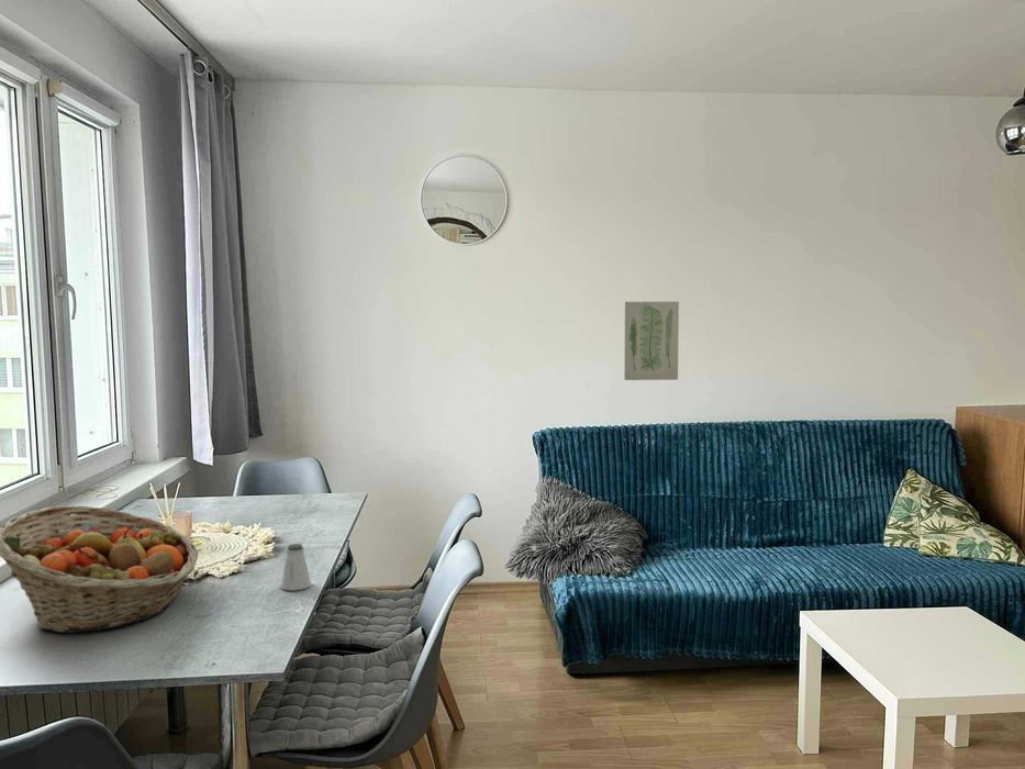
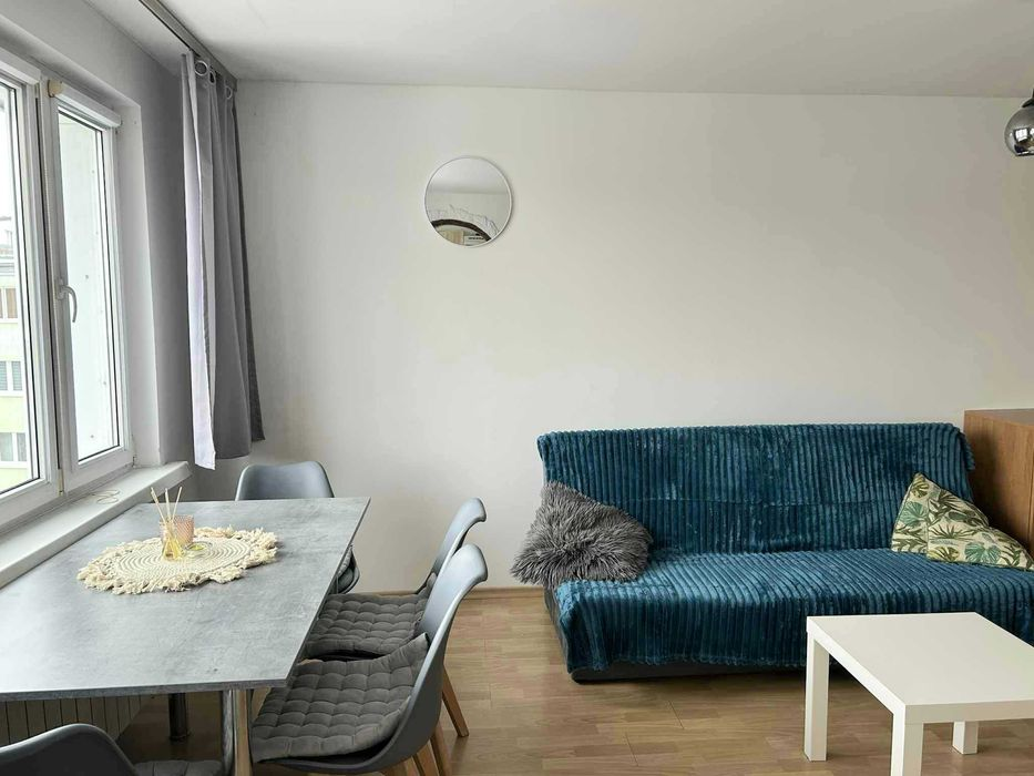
- wall art [623,301,680,381]
- fruit basket [0,505,199,634]
- saltshaker [280,543,312,591]
